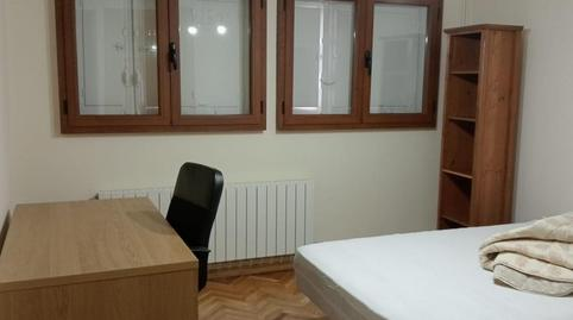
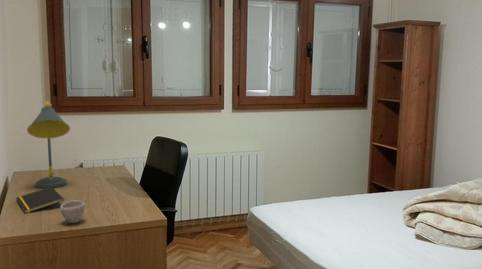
+ cup [59,199,86,224]
+ desk lamp [26,101,71,189]
+ notepad [15,187,65,214]
